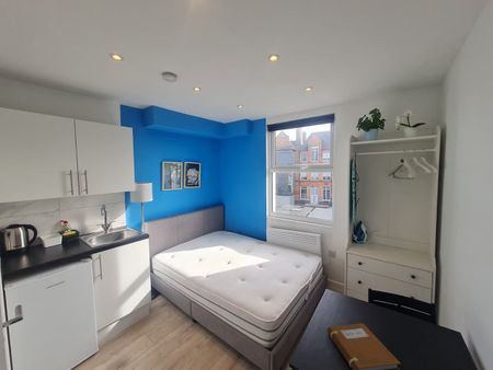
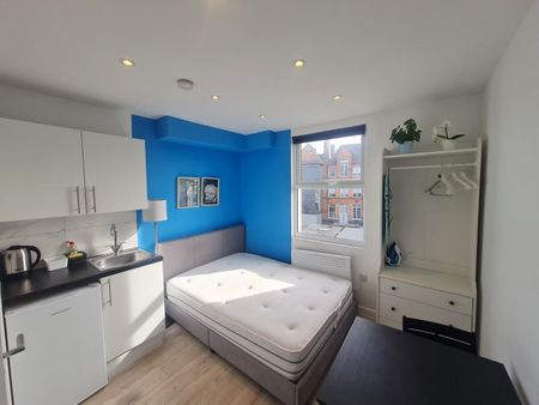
- notebook [326,323,401,370]
